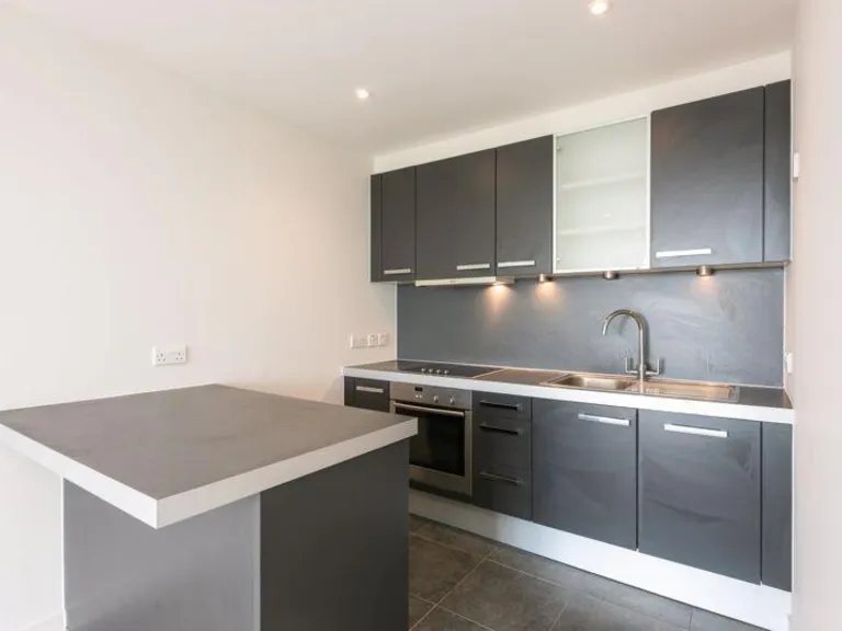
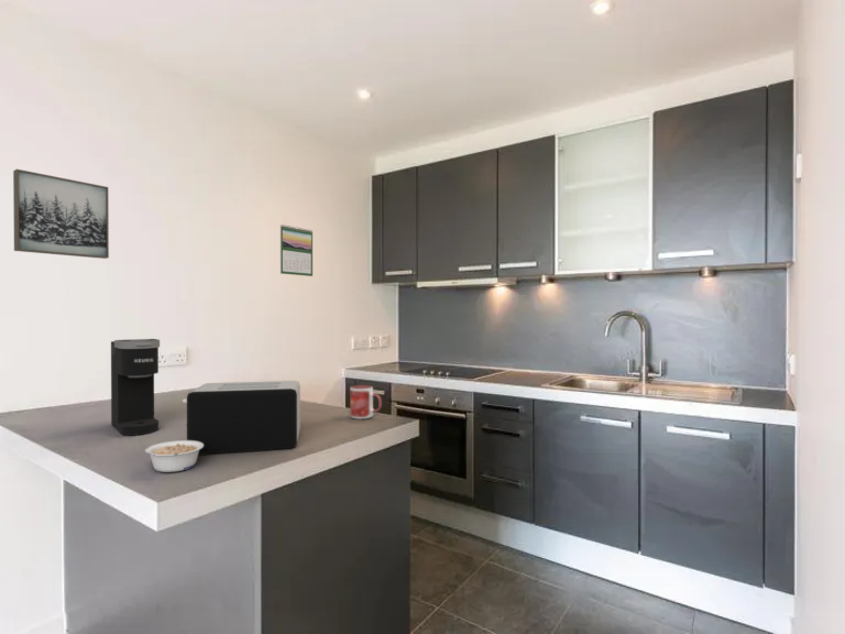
+ mug [349,384,383,420]
+ coffee maker [110,338,161,437]
+ legume [144,439,204,473]
+ wall art [12,168,110,260]
+ toaster [182,380,301,455]
+ calendar [279,223,314,277]
